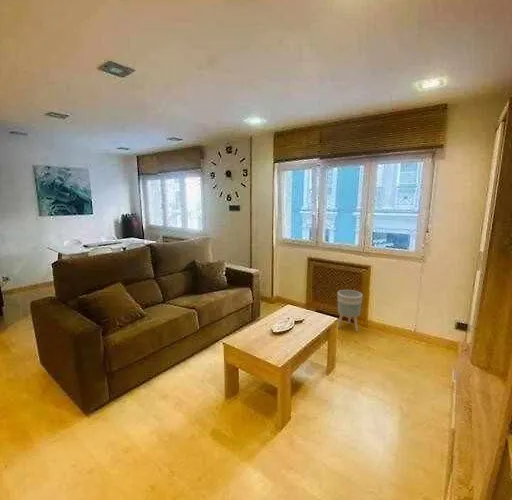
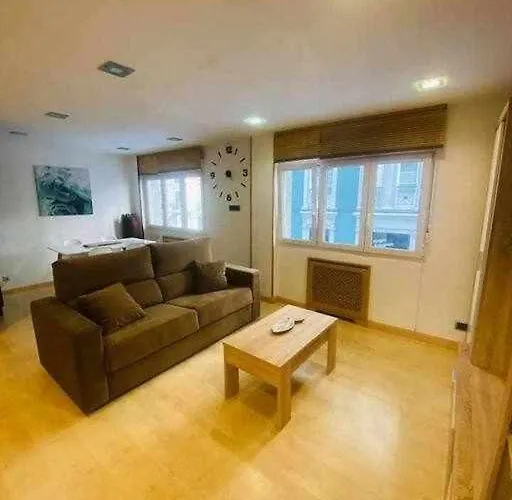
- planter [336,289,364,333]
